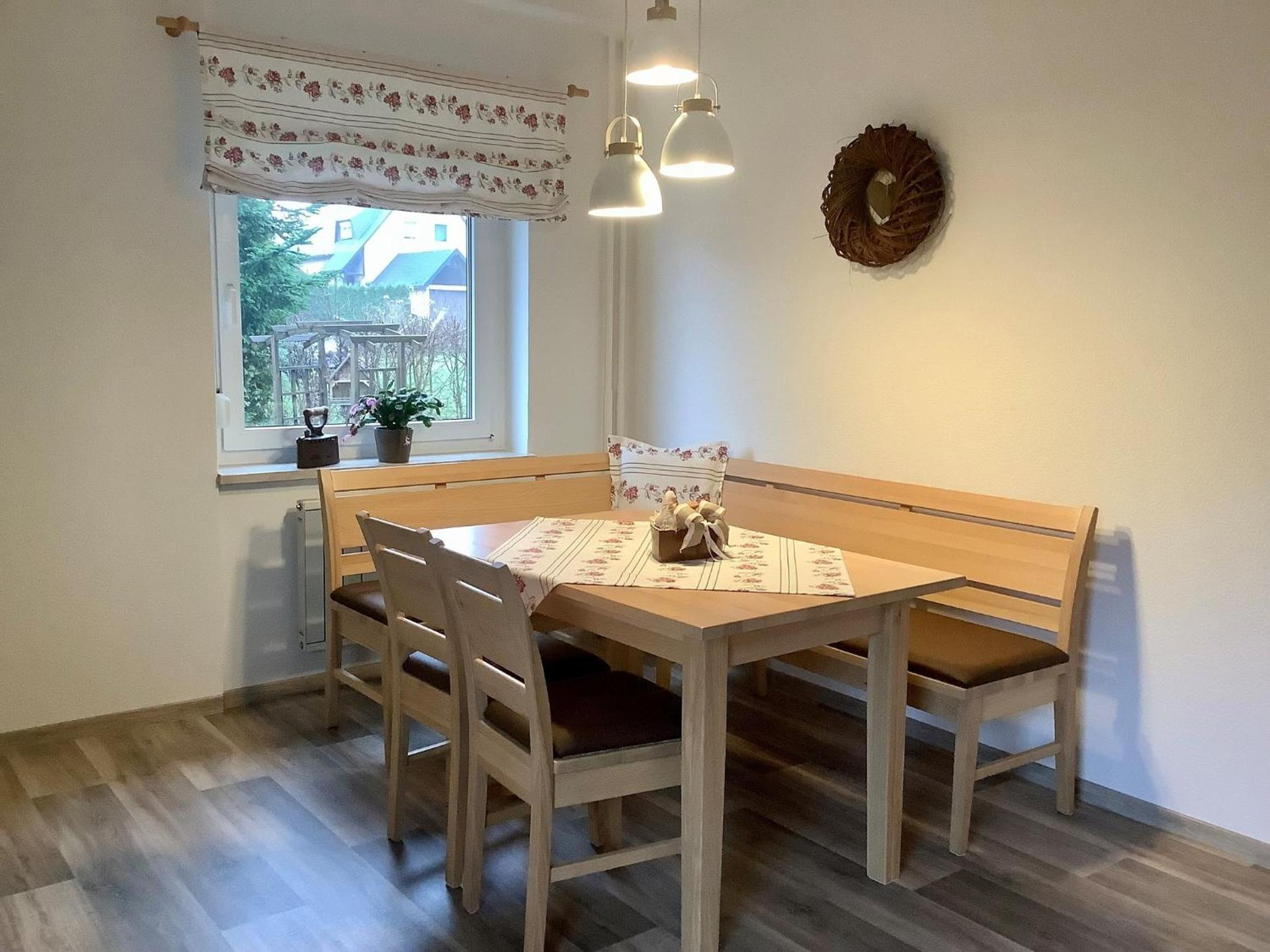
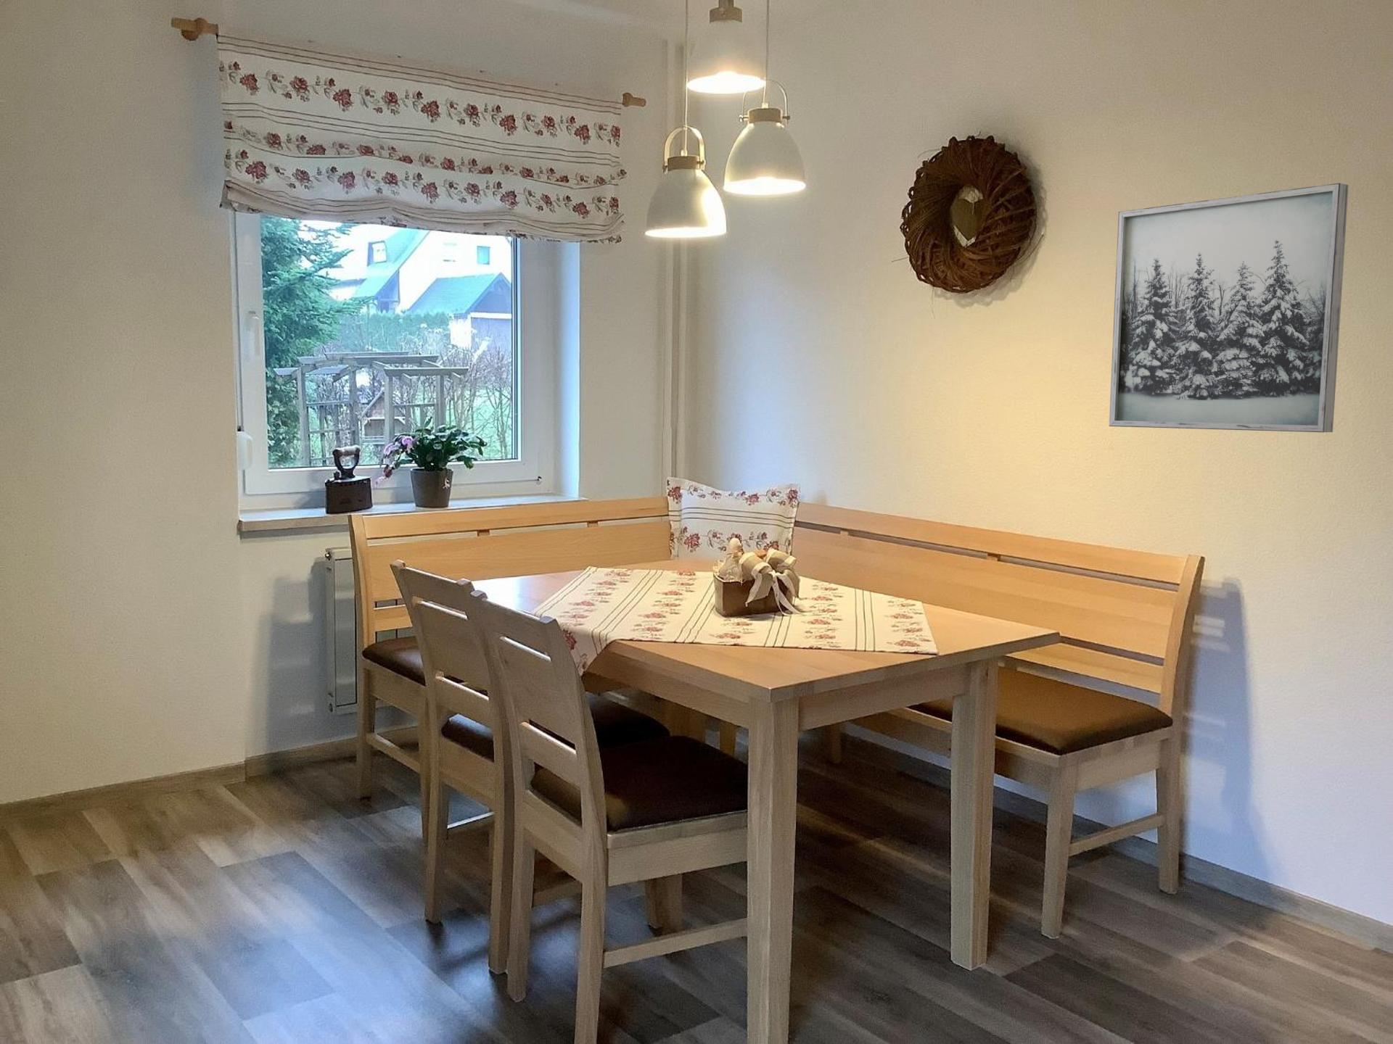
+ wall art [1109,183,1349,433]
